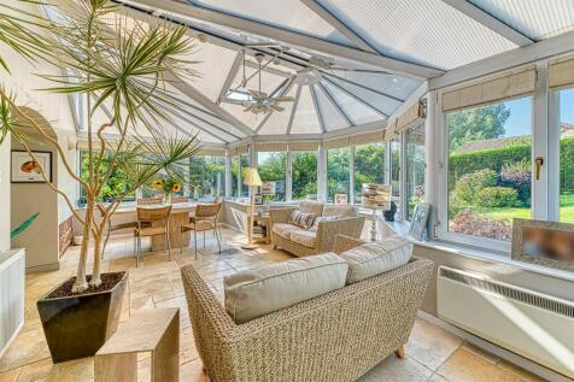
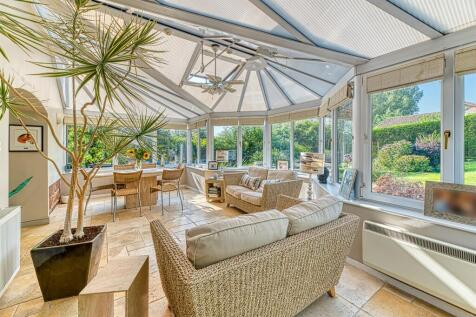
- floor lamp [241,166,264,249]
